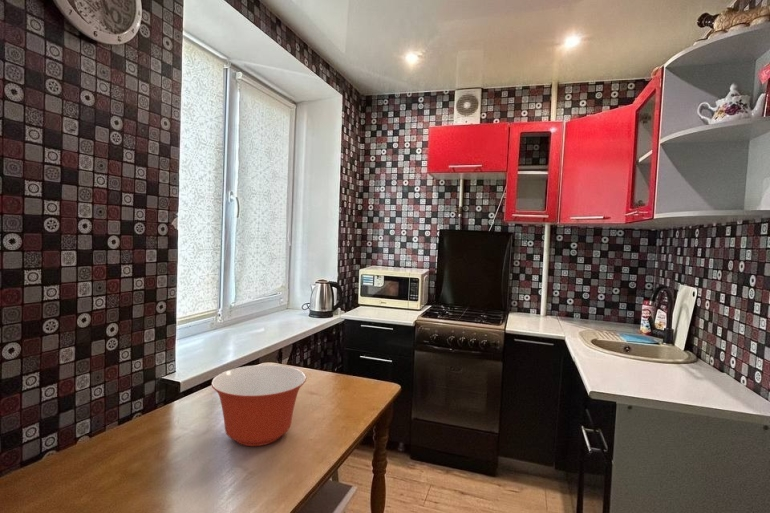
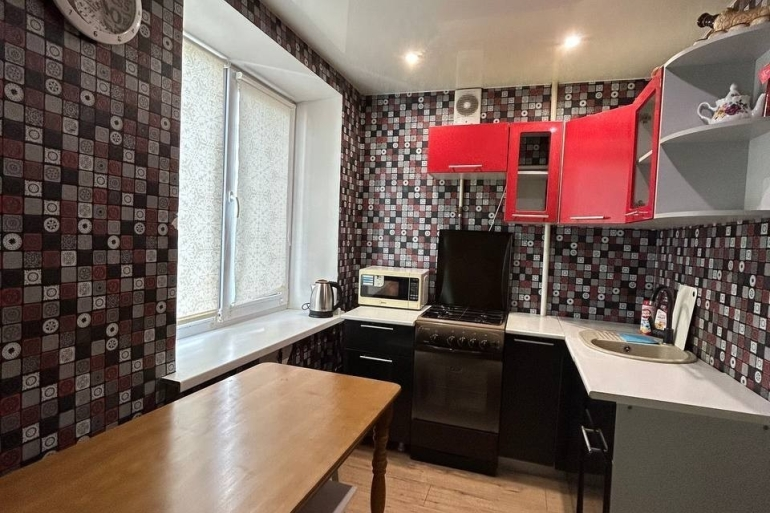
- mixing bowl [210,364,307,447]
